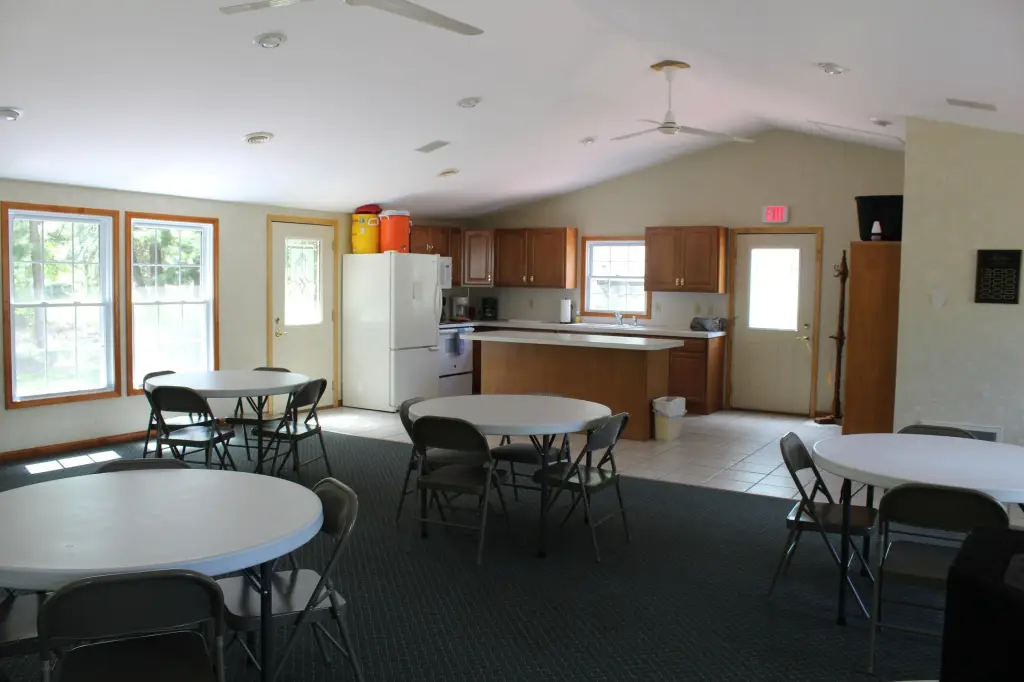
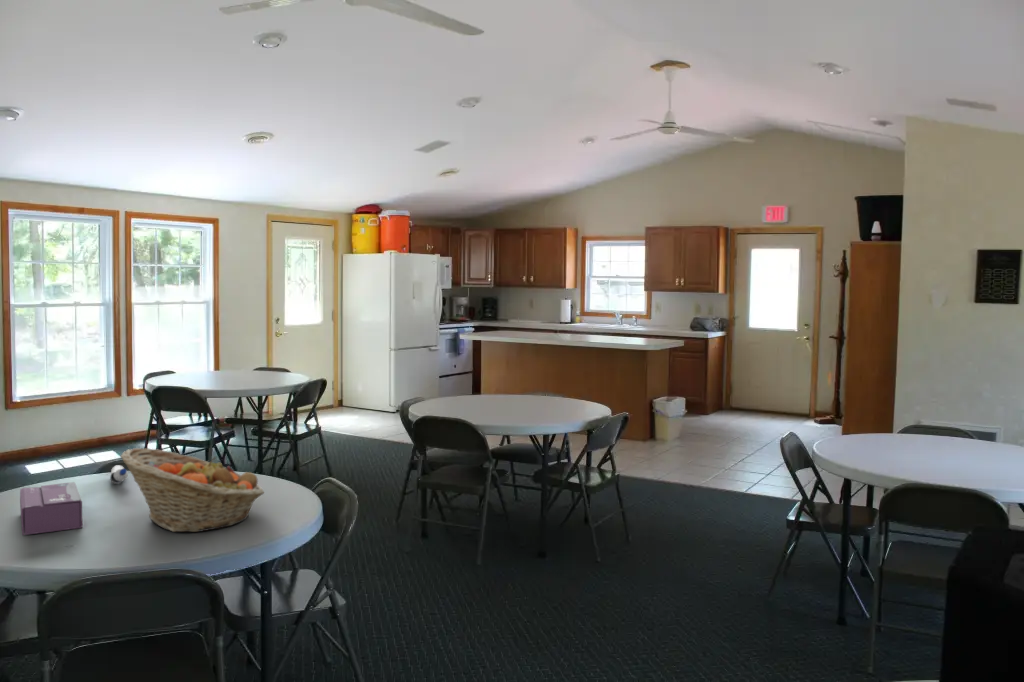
+ fruit basket [119,447,265,533]
+ tissue box [19,481,83,536]
+ water bottle [109,464,129,485]
